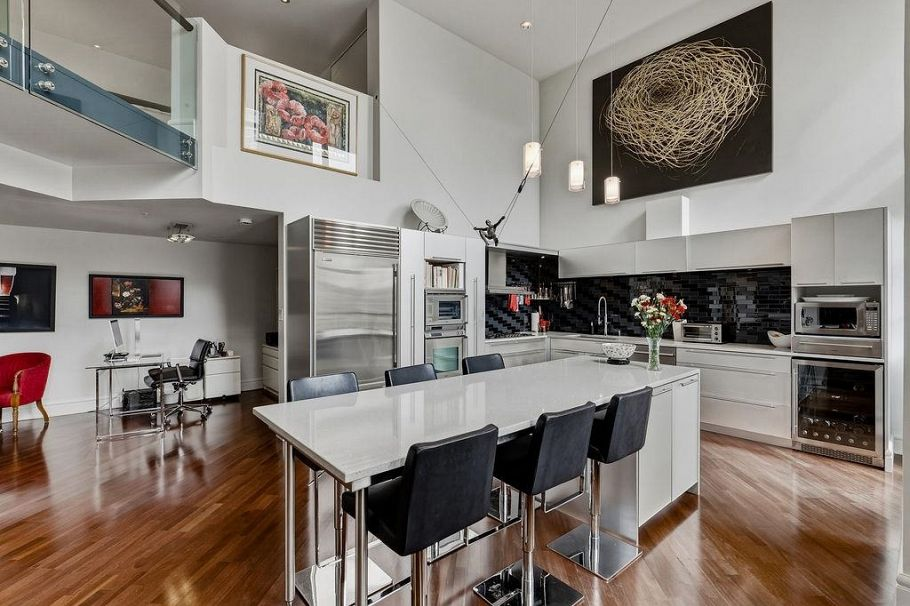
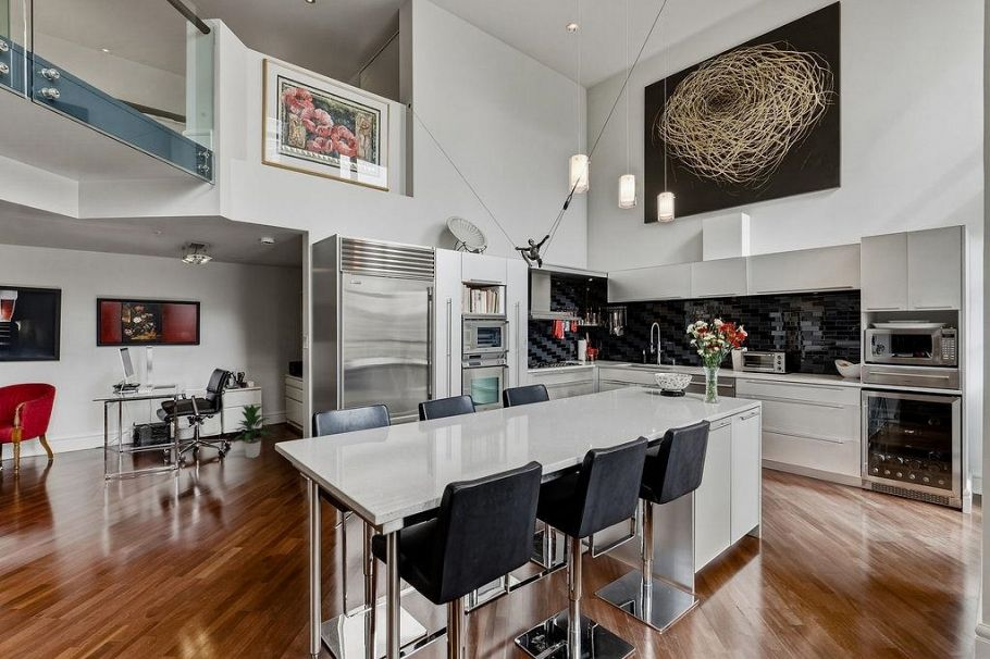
+ indoor plant [232,402,275,459]
